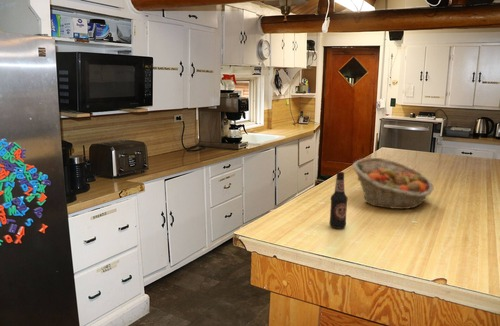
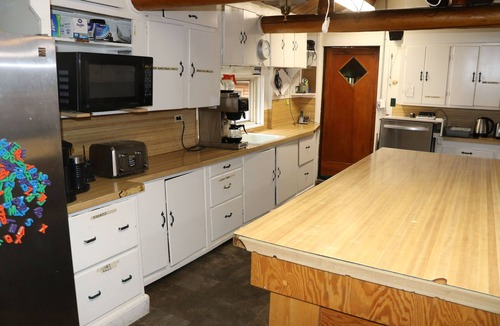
- bottle [329,171,349,230]
- fruit basket [352,157,435,210]
